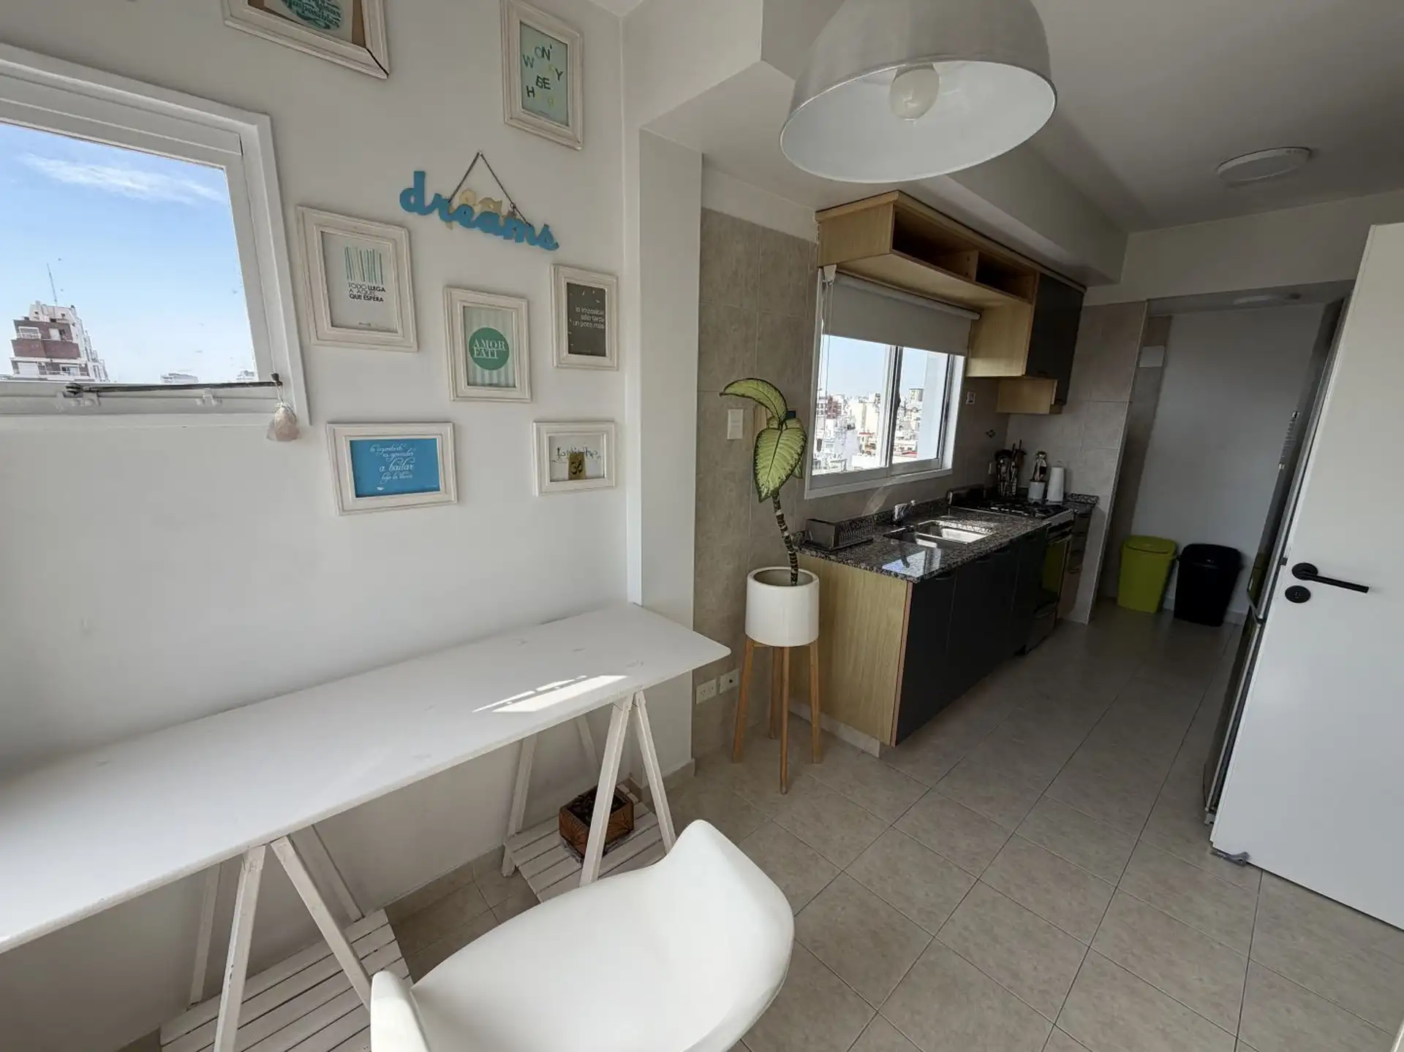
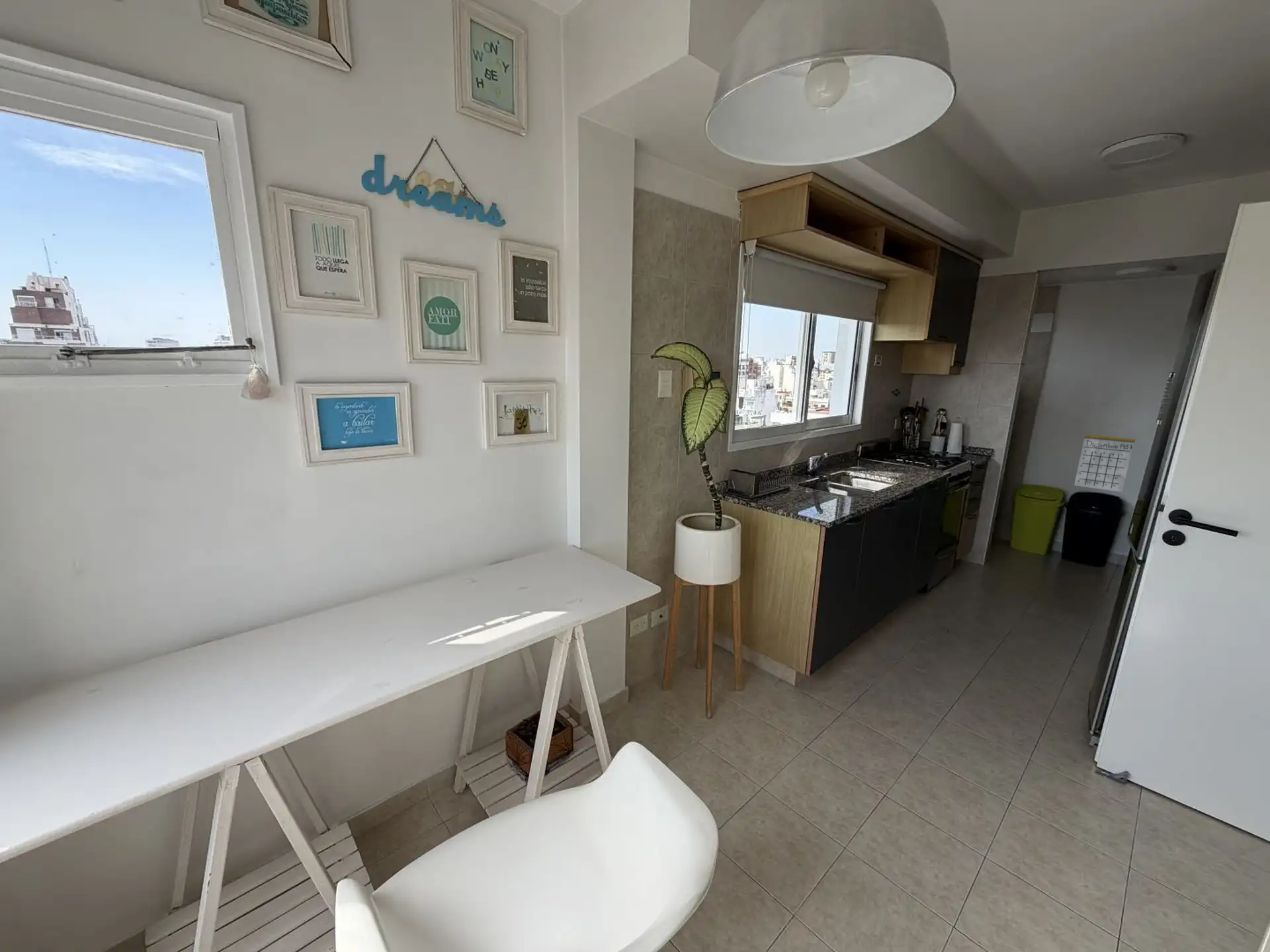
+ calendar [1074,424,1136,493]
